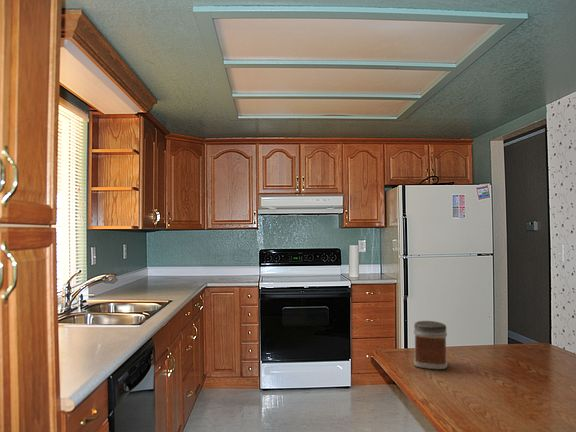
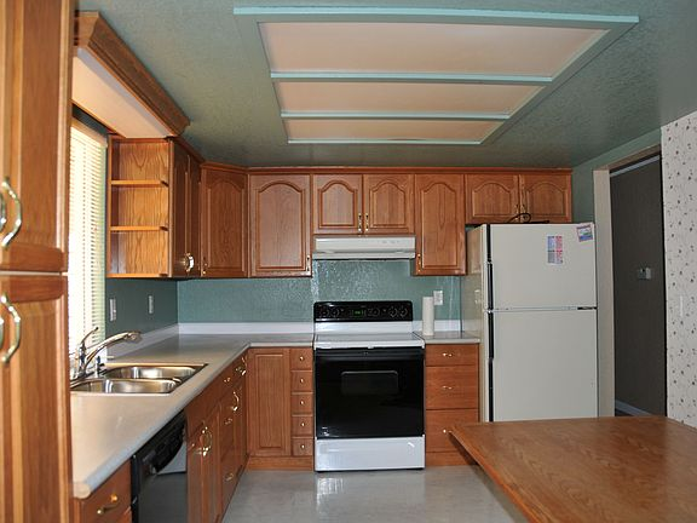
- jar [413,320,449,370]
